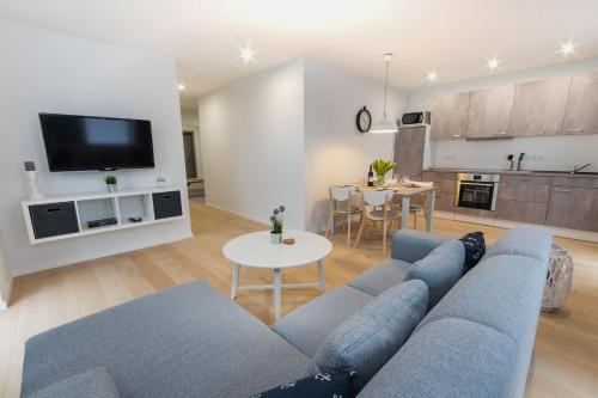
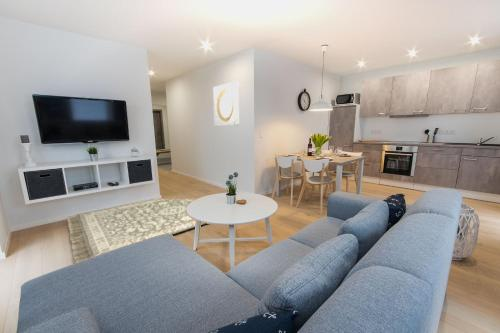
+ wall art [212,80,240,127]
+ rug [66,198,207,264]
